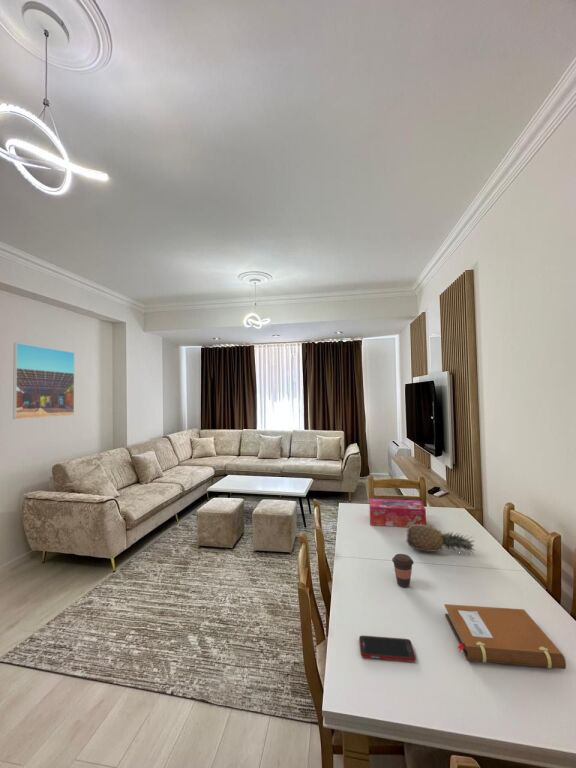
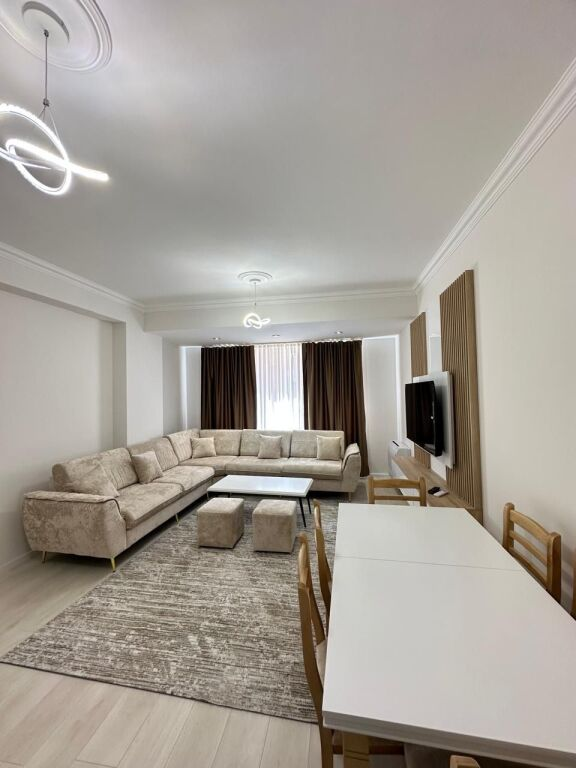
- fruit [405,524,476,556]
- notebook [443,603,567,670]
- tissue box [368,497,427,528]
- coffee cup [391,553,415,588]
- cell phone [358,635,417,663]
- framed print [12,342,75,420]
